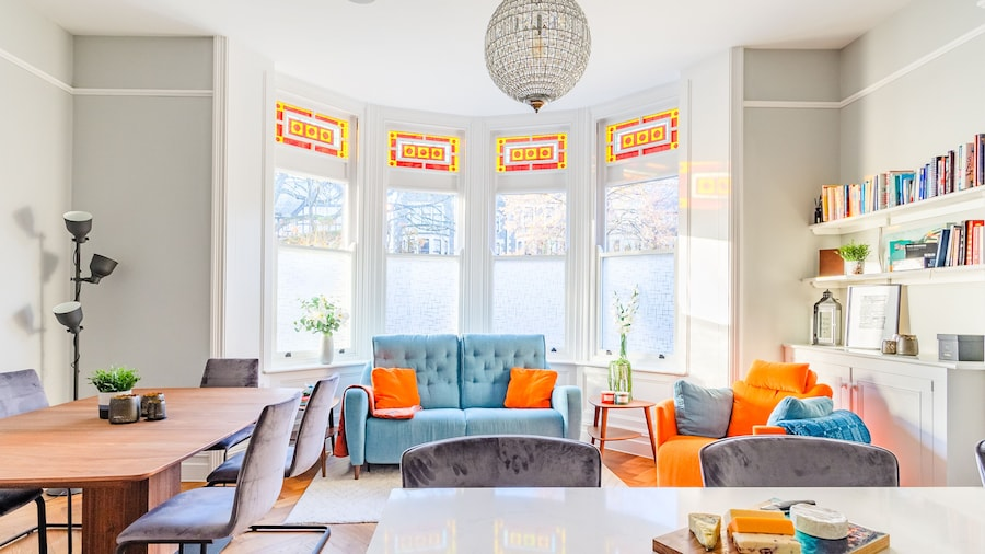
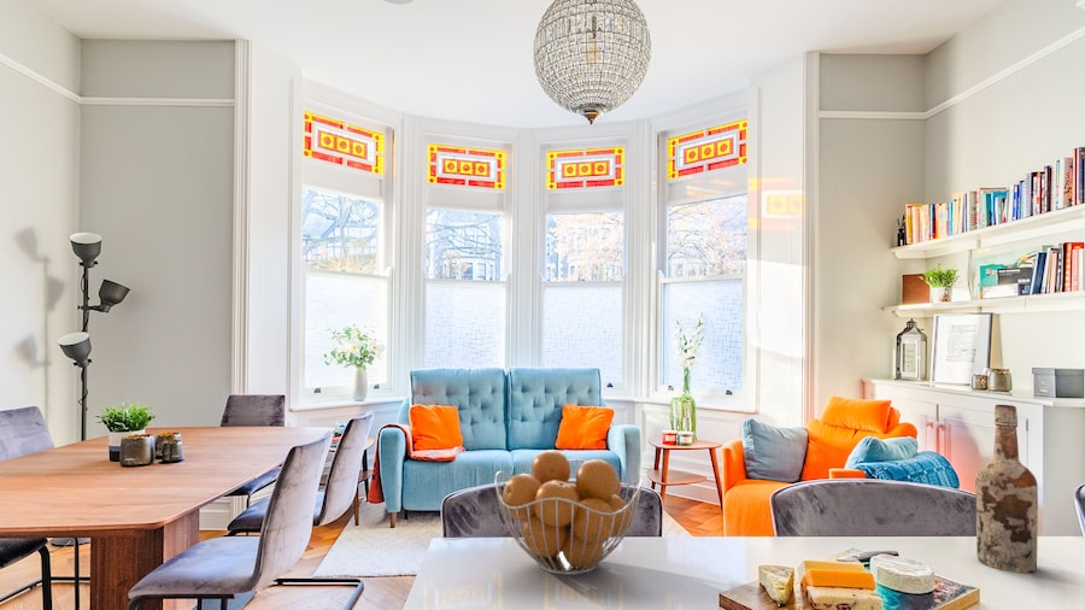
+ fruit basket [493,448,644,576]
+ wine bottle [974,404,1039,574]
